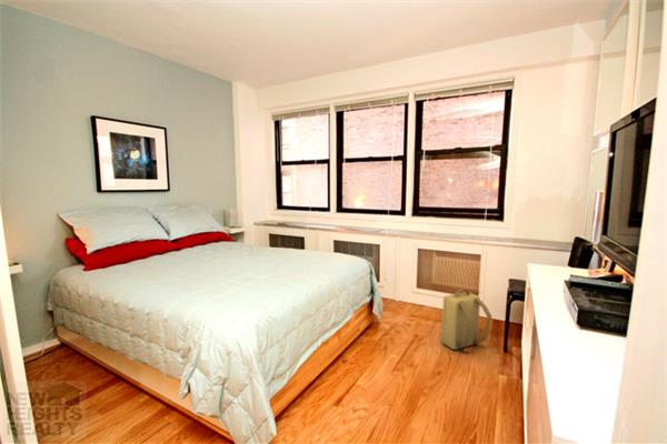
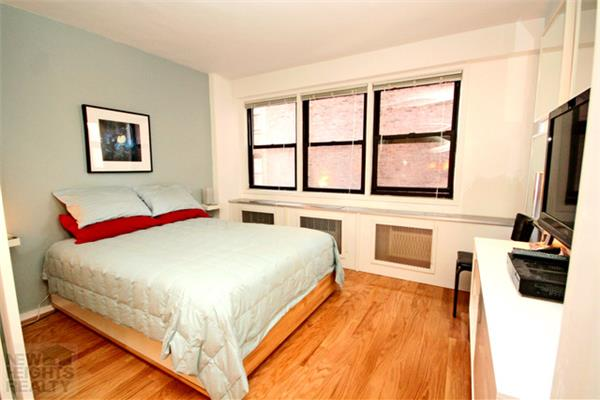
- backpack [440,287,494,351]
